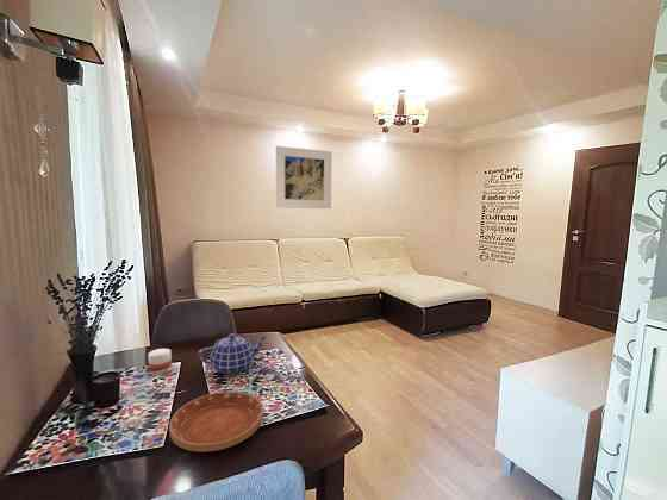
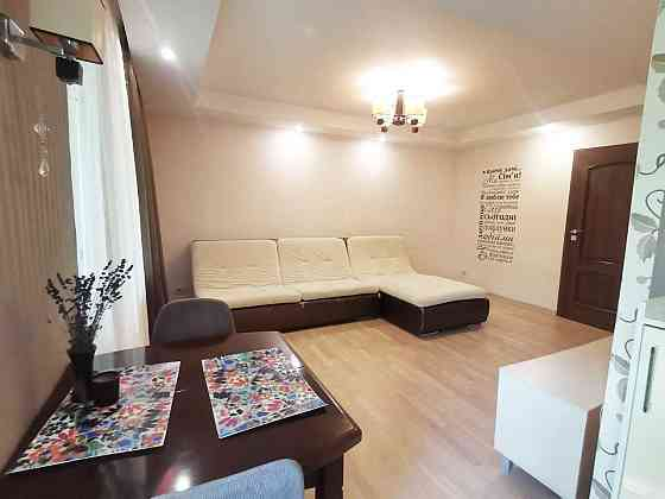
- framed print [275,145,334,210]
- saucer [168,390,264,452]
- candle [147,348,173,371]
- teapot [197,332,269,375]
